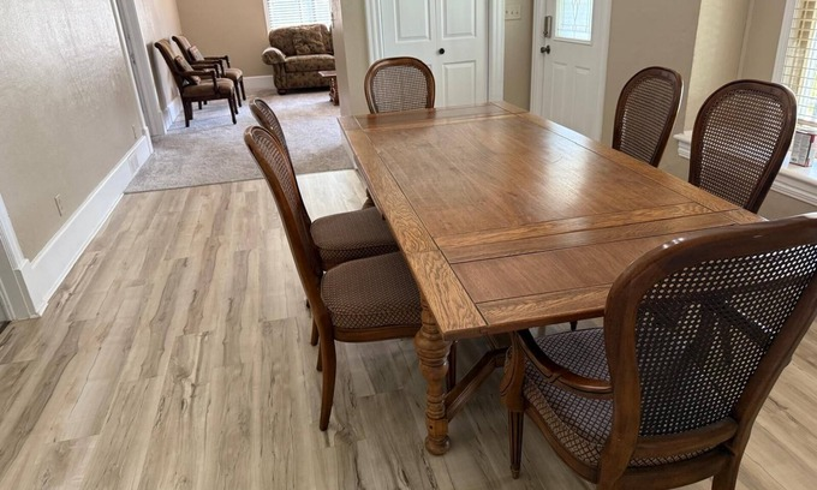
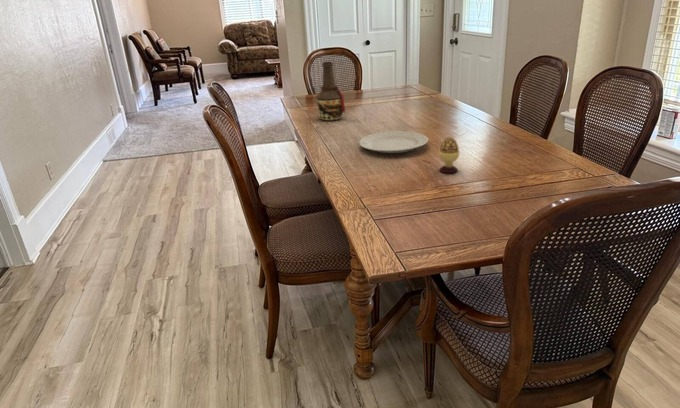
+ bottle [315,61,346,122]
+ decorative egg [438,136,461,174]
+ chinaware [358,130,429,154]
